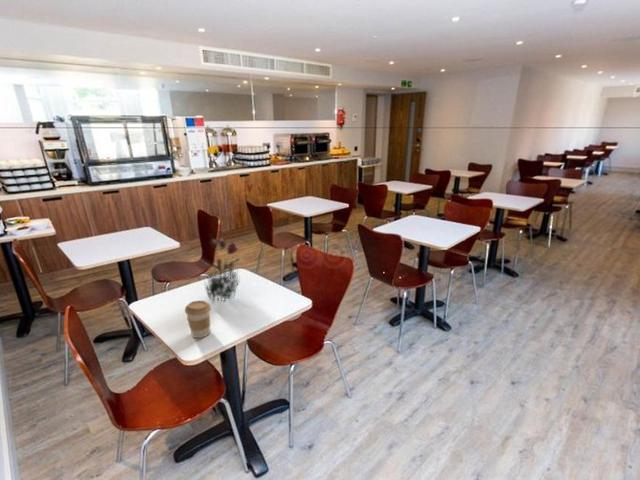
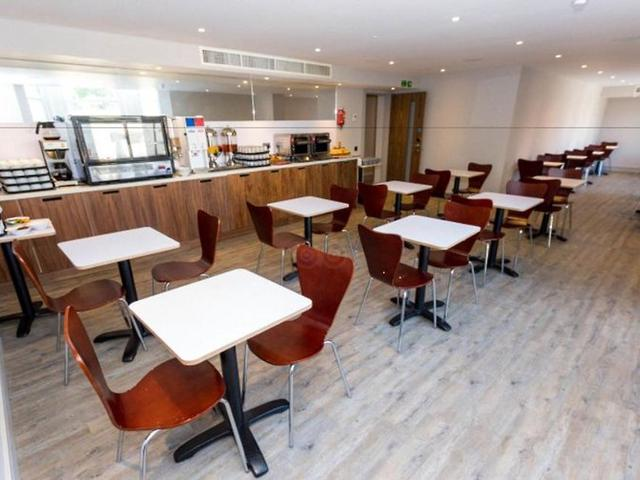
- coffee cup [184,300,212,339]
- flower [203,237,241,305]
